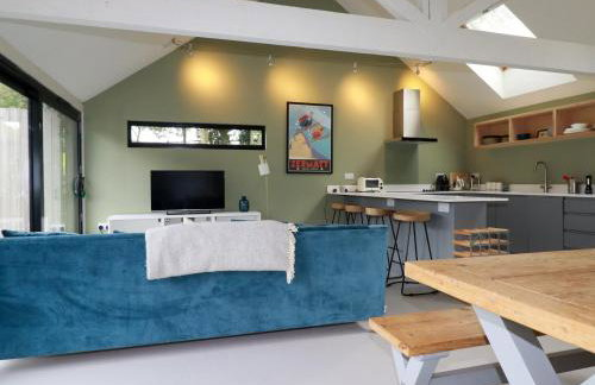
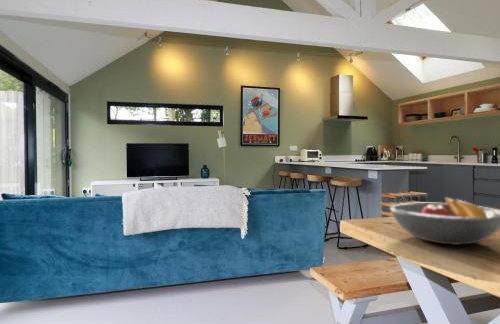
+ fruit bowl [388,196,500,246]
